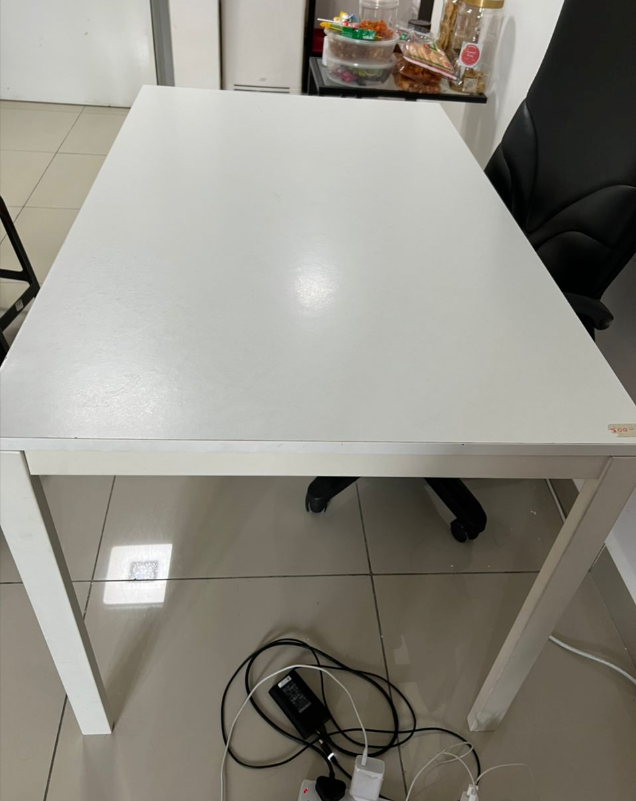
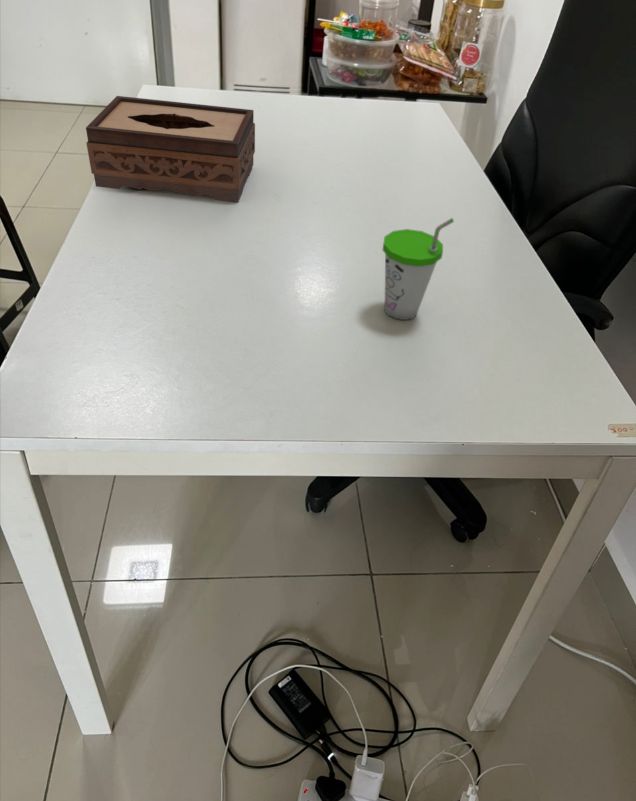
+ cup [382,217,455,321]
+ tissue box [85,95,256,203]
